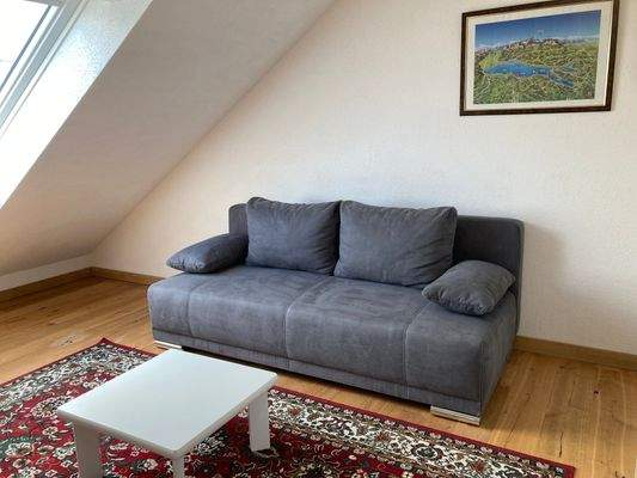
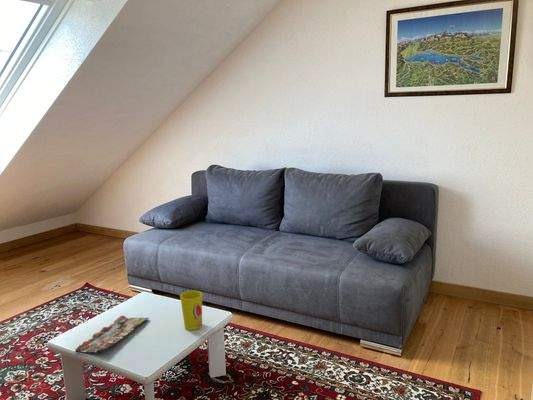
+ cup [179,290,203,331]
+ magazine [74,315,150,356]
